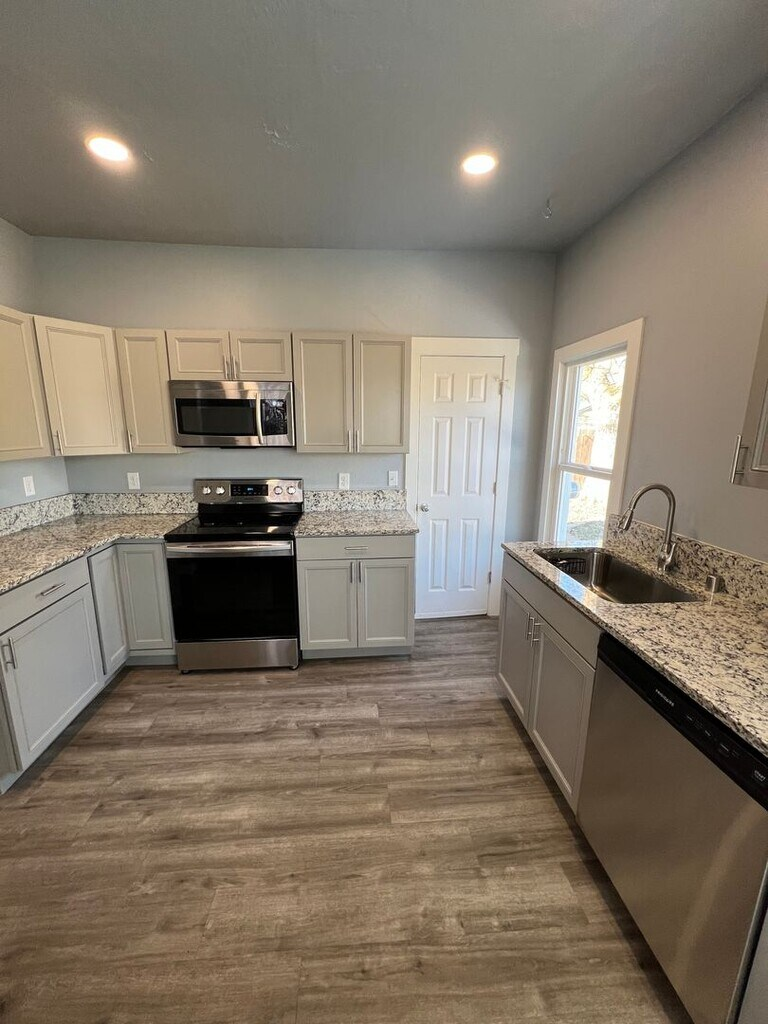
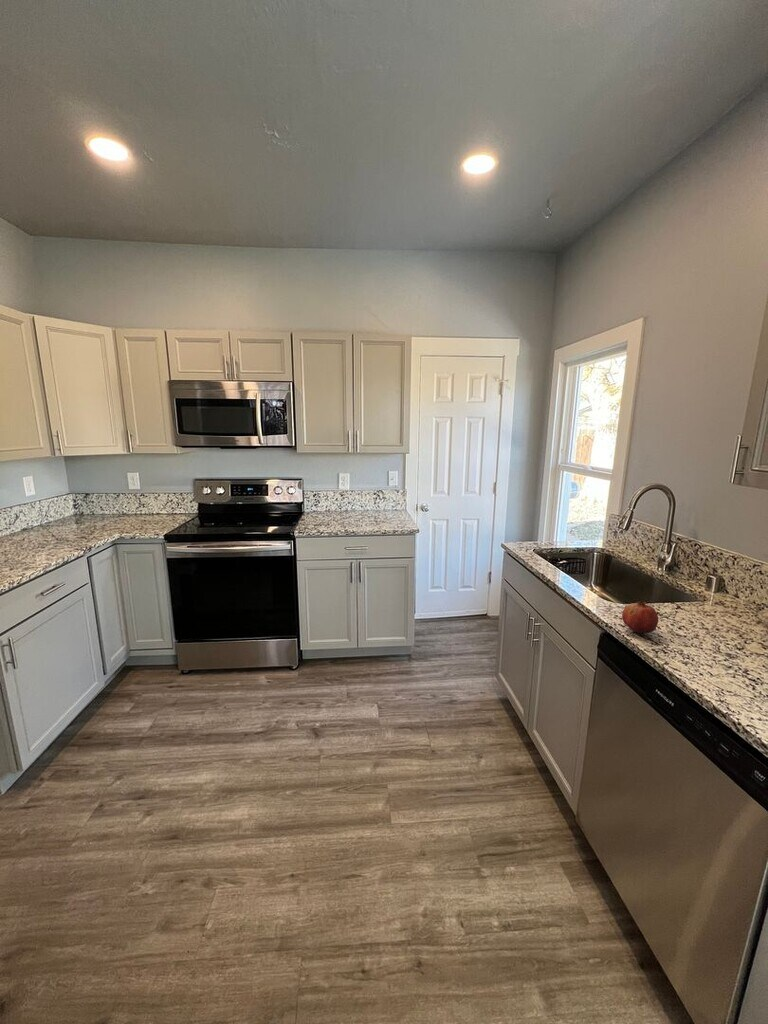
+ fruit [621,601,659,634]
